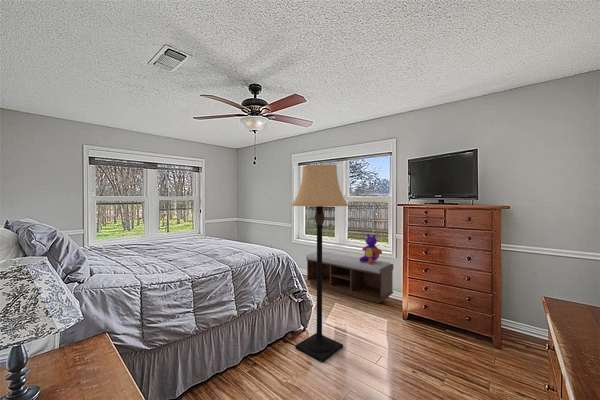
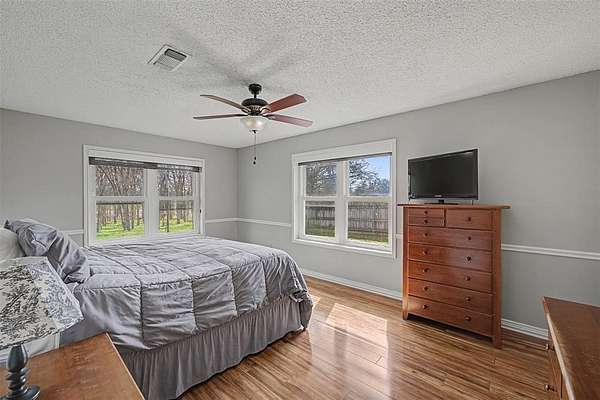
- bench [306,251,394,304]
- stuffed bear [359,233,383,264]
- lamp [290,164,350,363]
